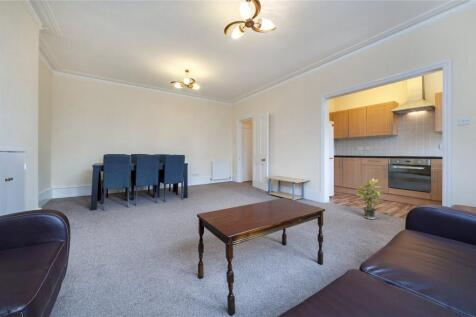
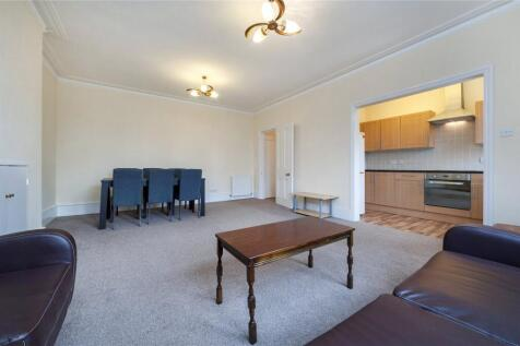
- potted plant [355,177,383,220]
